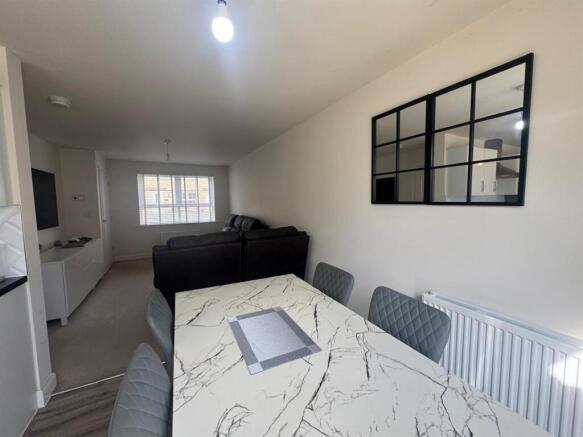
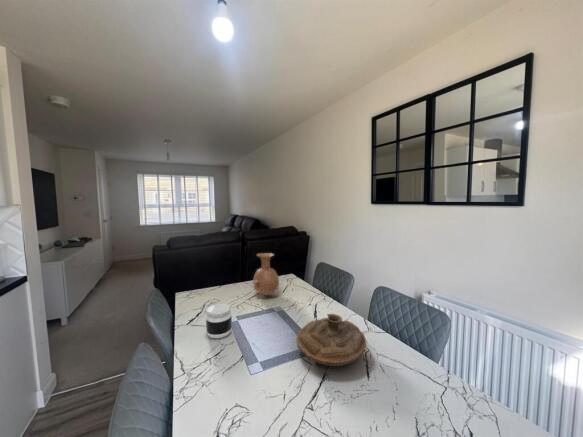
+ jar [205,303,233,339]
+ decorative bowl [295,313,367,367]
+ vase [252,252,280,296]
